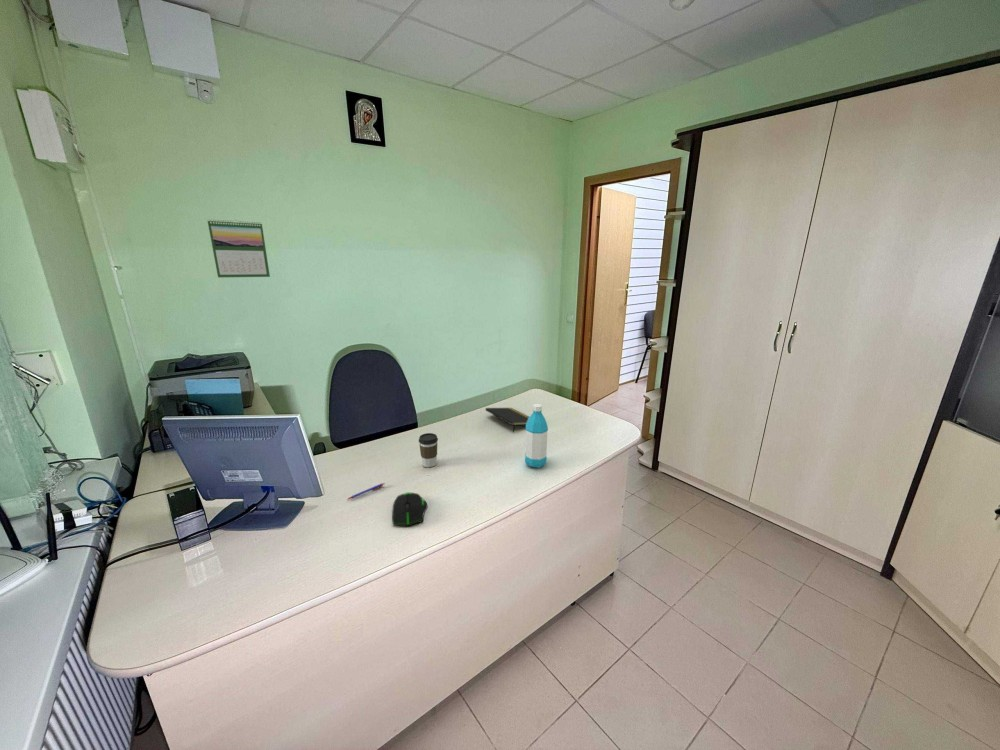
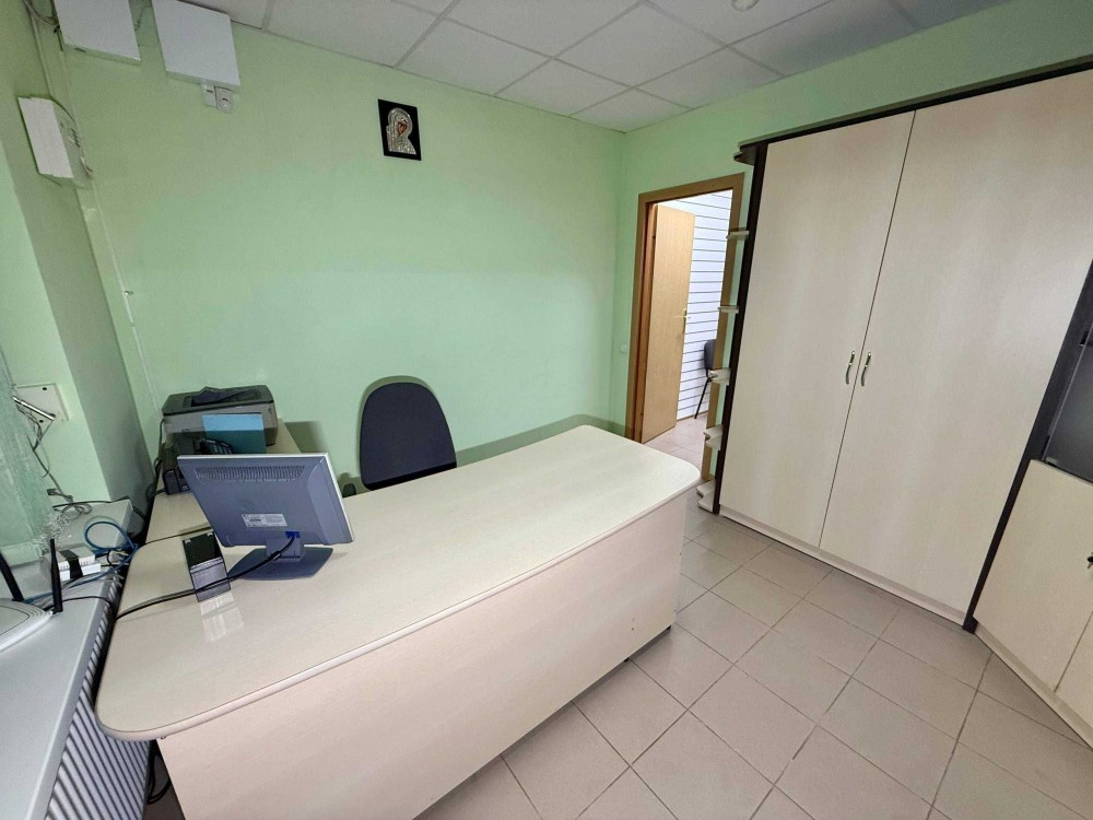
- notepad [484,407,530,433]
- computer mouse [391,491,429,527]
- pen [347,482,386,500]
- calendar [206,218,271,278]
- coffee cup [418,432,439,468]
- water bottle [524,403,549,469]
